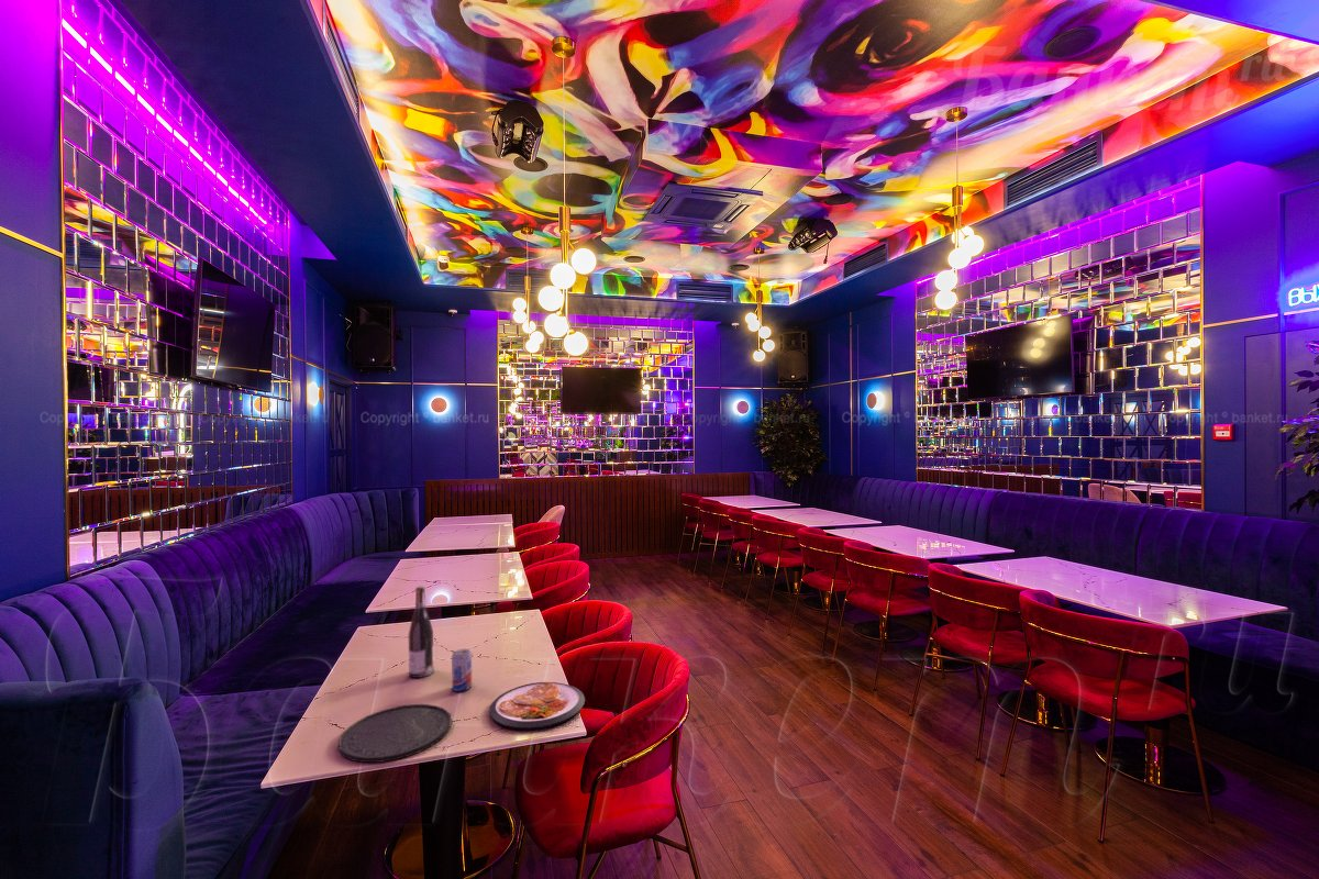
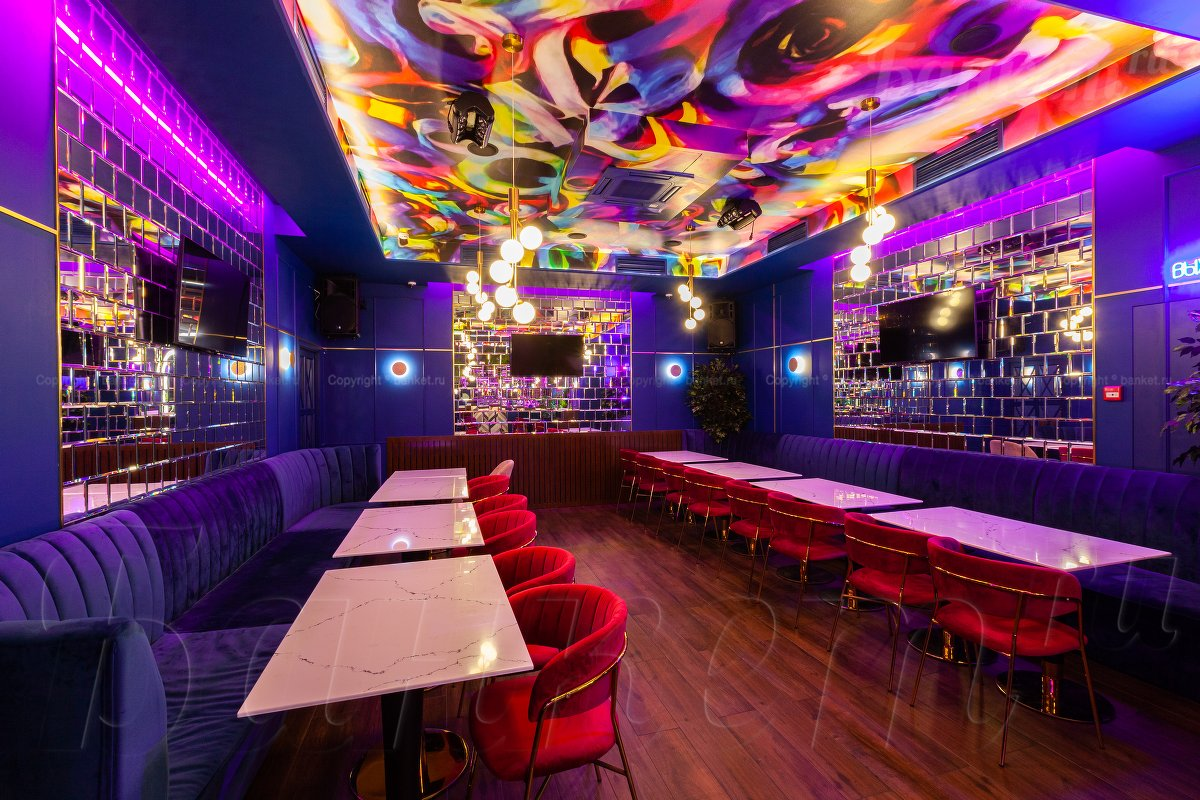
- beverage can [451,648,473,692]
- plate [339,703,452,764]
- dish [488,681,586,731]
- wine bottle [408,586,435,679]
